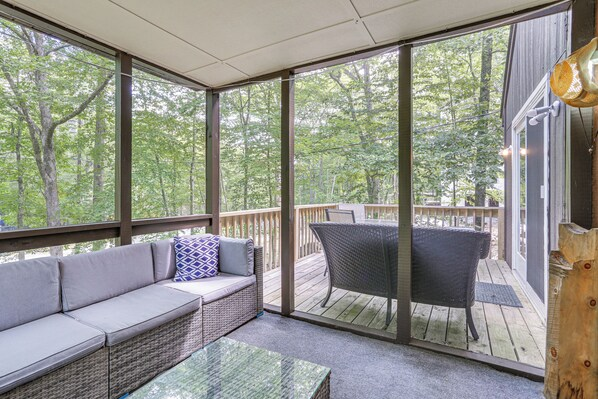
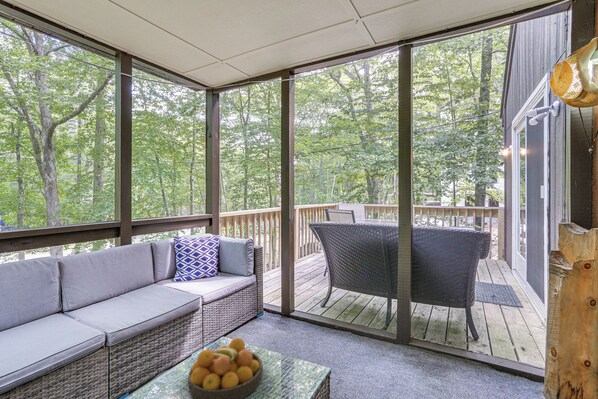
+ fruit bowl [187,336,264,399]
